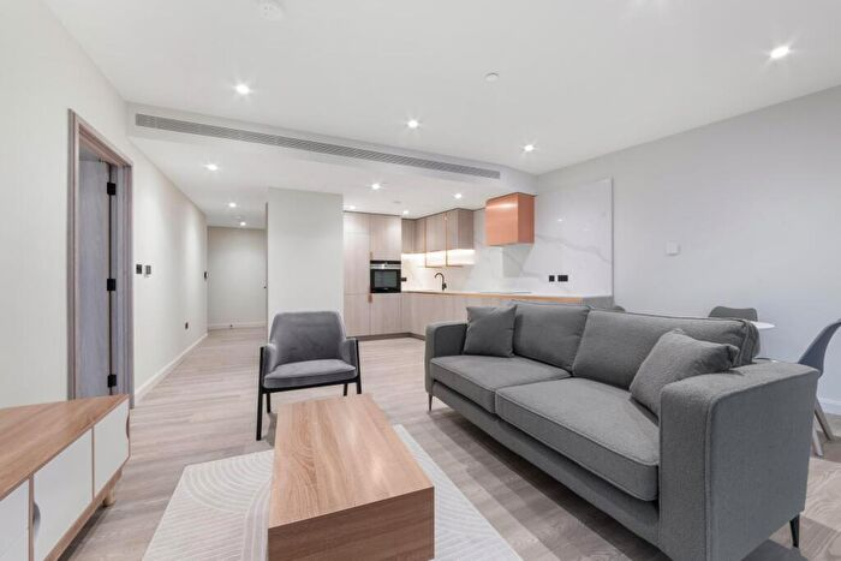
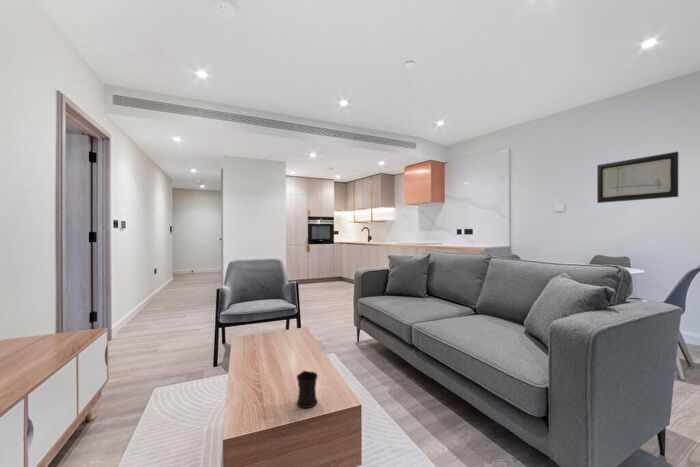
+ wall art [596,151,679,204]
+ mug [296,370,319,409]
